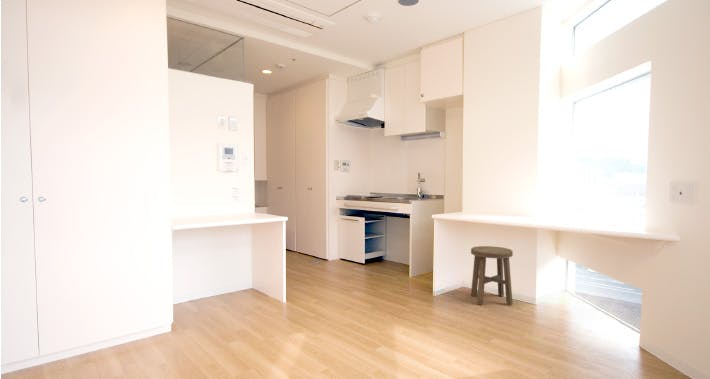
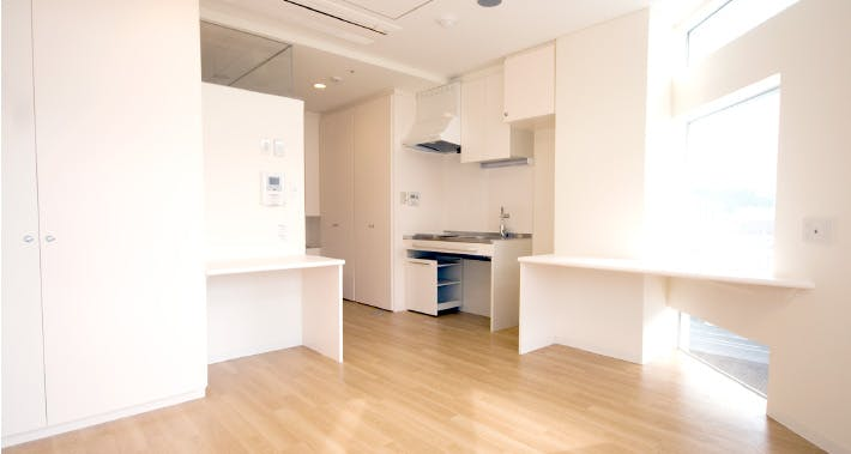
- stool [470,245,514,307]
